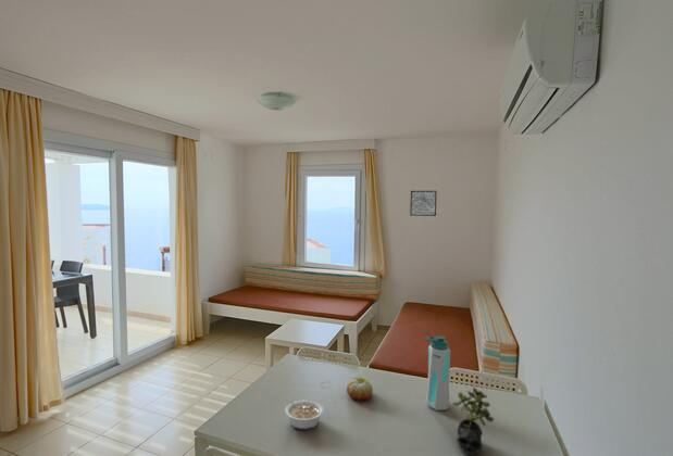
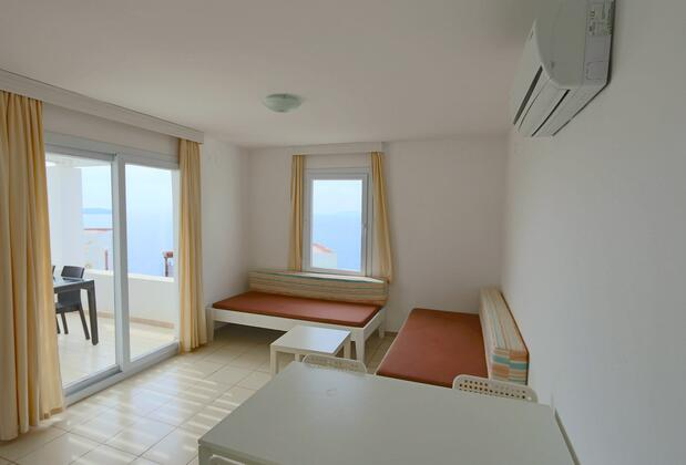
- succulent plant [451,387,496,456]
- water bottle [424,334,451,411]
- legume [284,396,324,431]
- wall art [409,190,438,217]
- fruit [346,376,374,402]
